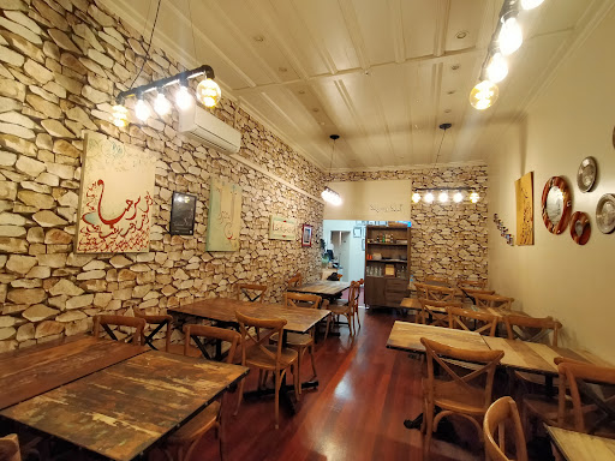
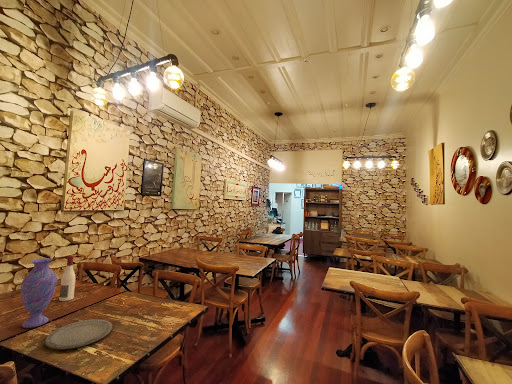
+ vase [20,257,58,329]
+ alcohol [58,255,76,302]
+ plate [44,318,113,350]
